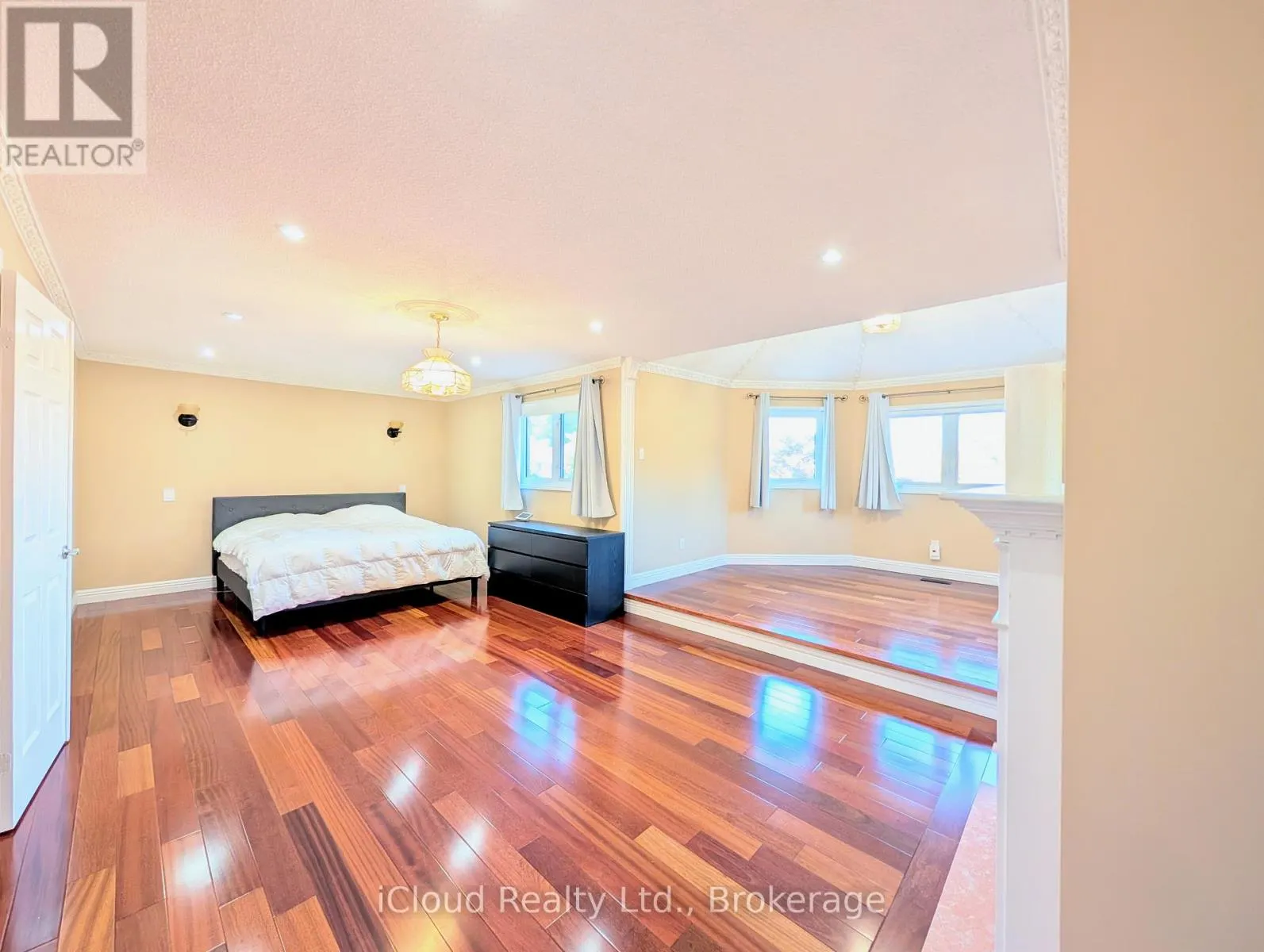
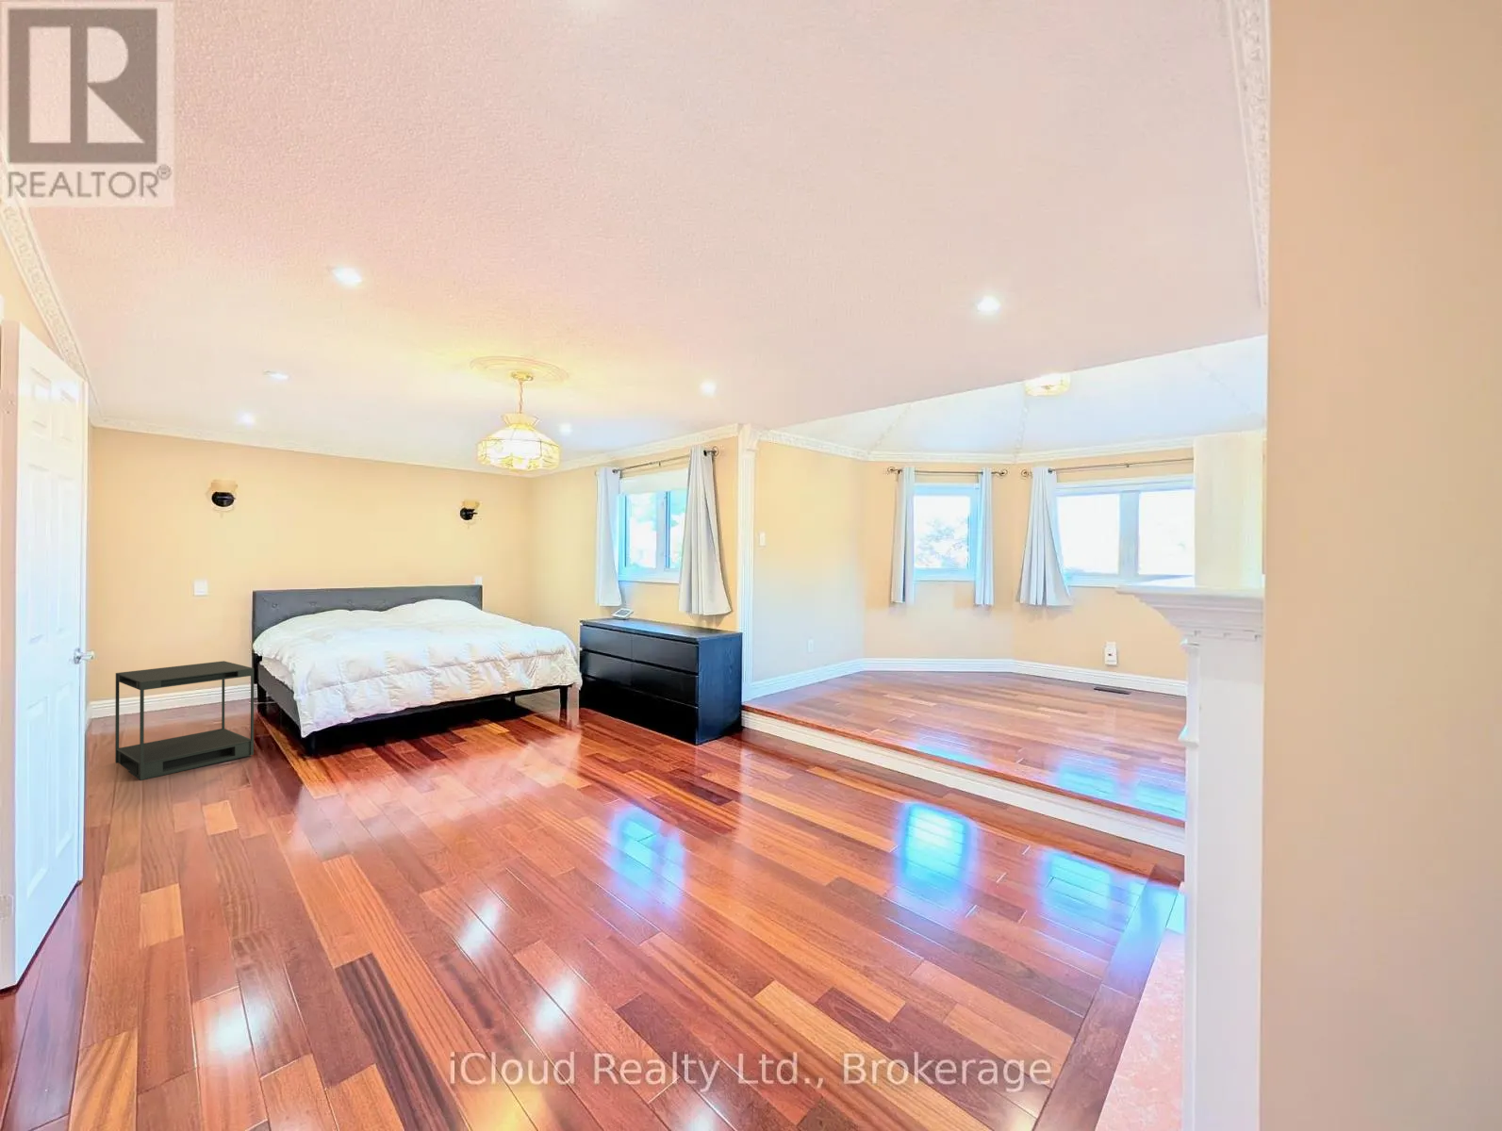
+ side table [114,659,254,782]
